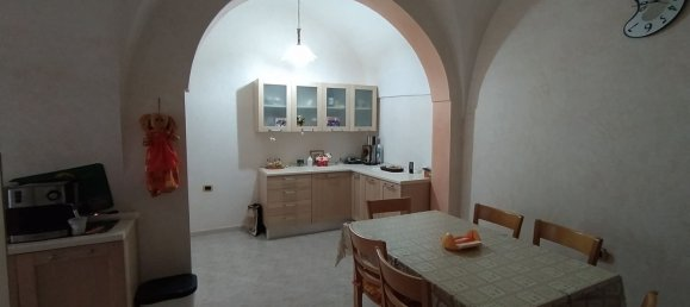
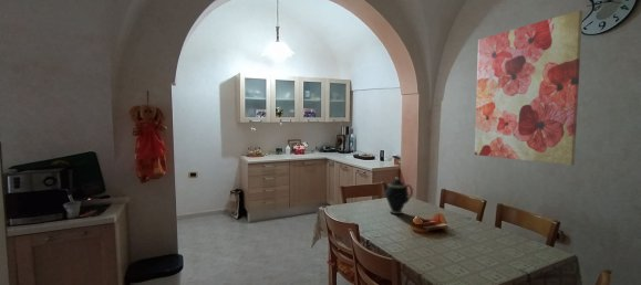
+ wall art [474,9,583,167]
+ teapot [381,176,414,215]
